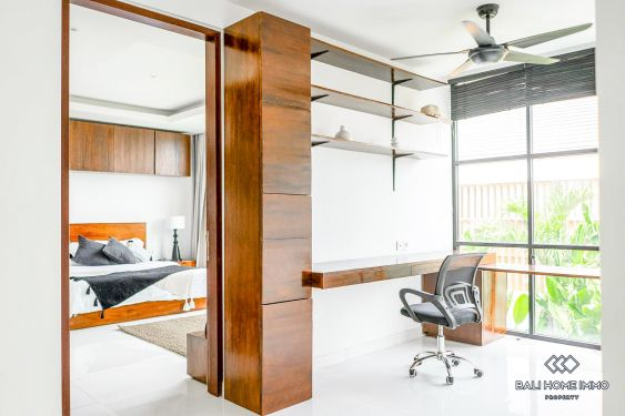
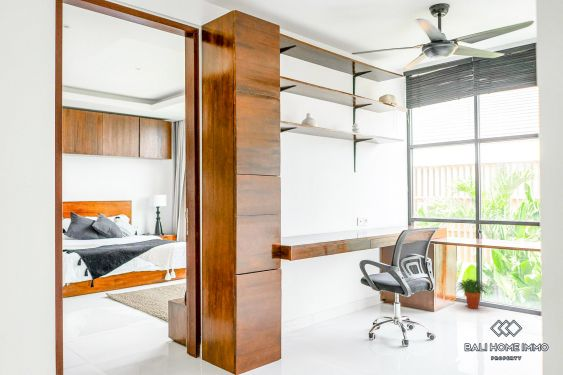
+ potted plant [456,278,491,310]
